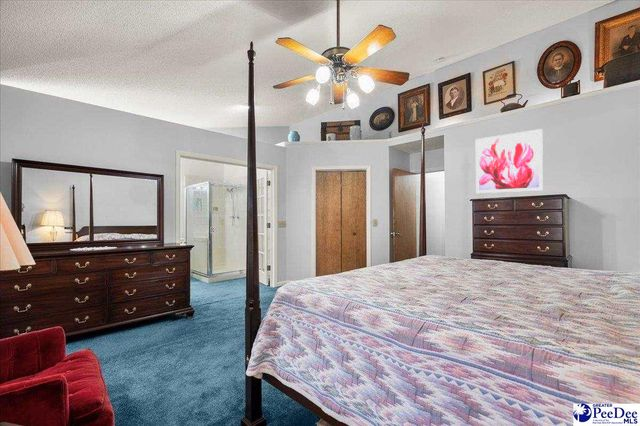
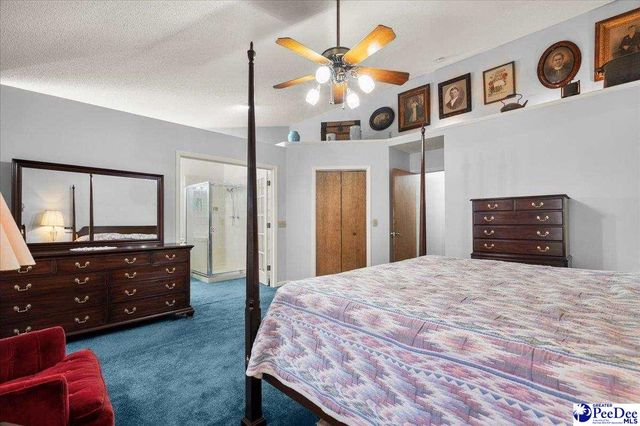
- wall art [475,128,544,194]
